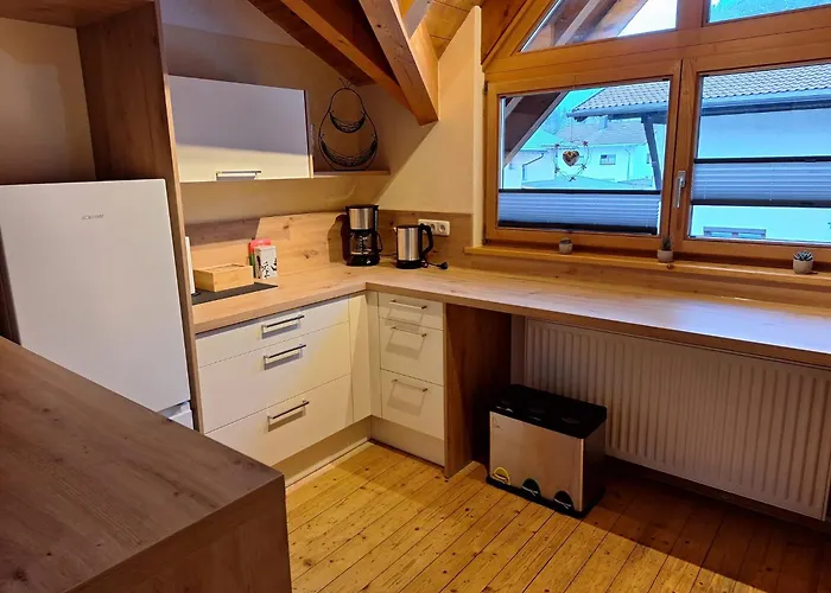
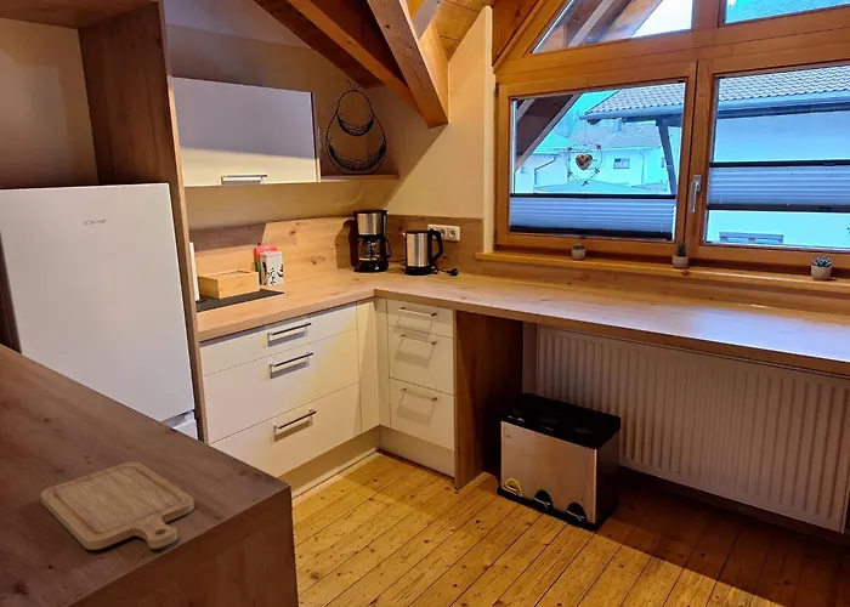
+ chopping board [39,461,195,551]
